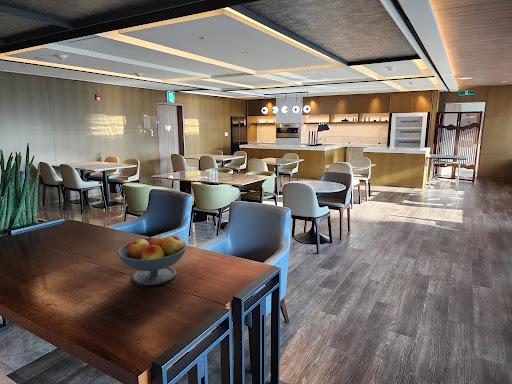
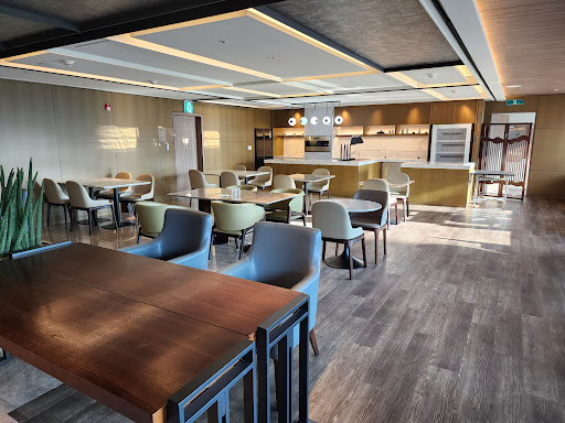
- fruit bowl [116,234,187,286]
